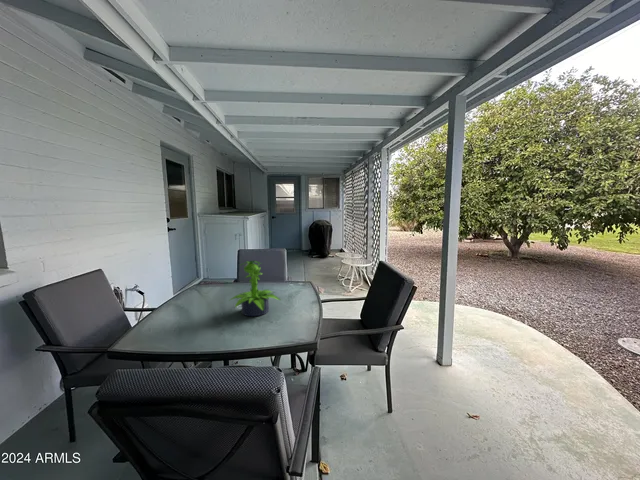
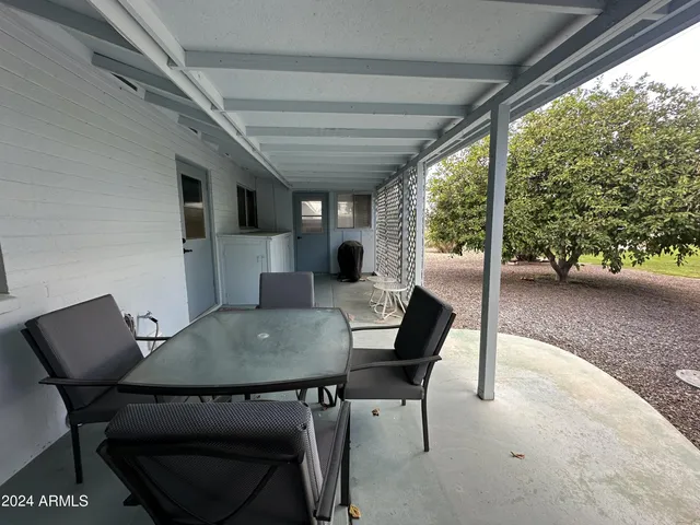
- potted plant [228,260,282,317]
